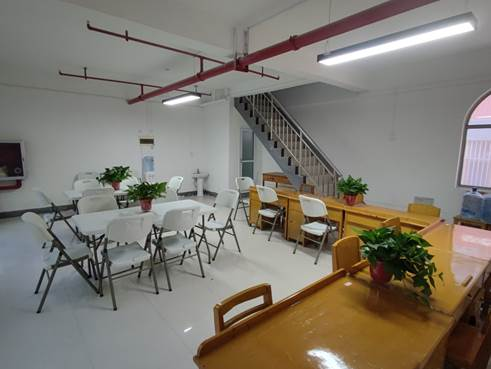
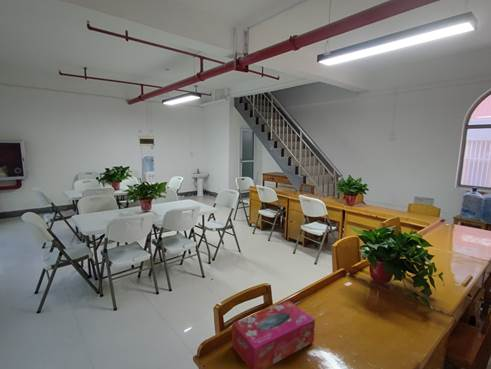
+ tissue box [231,299,316,369]
